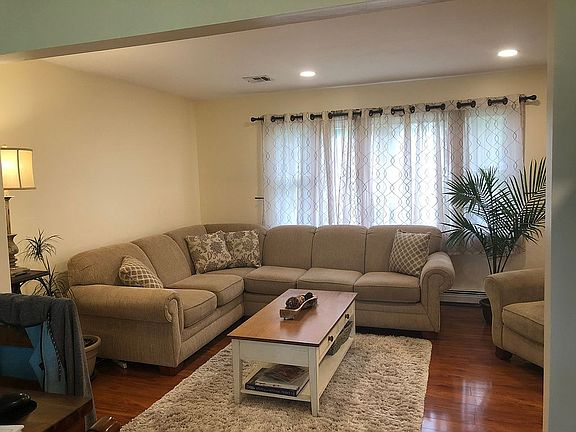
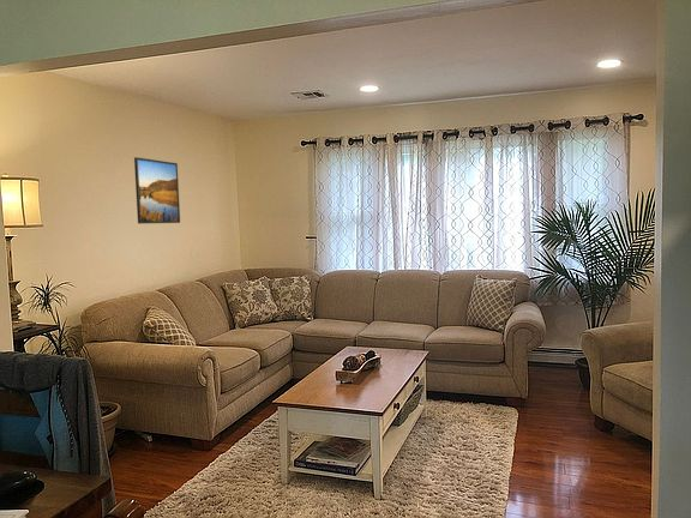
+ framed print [133,156,181,225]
